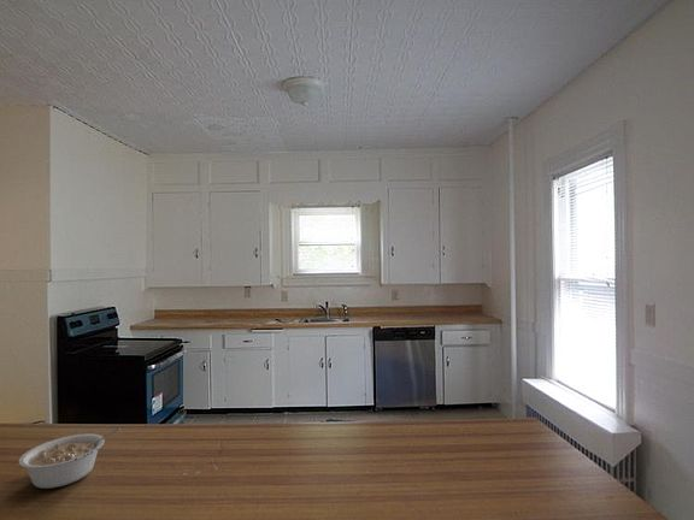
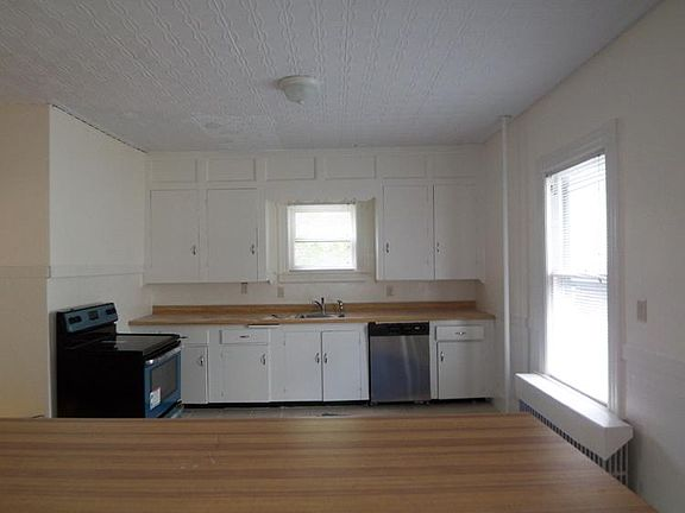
- legume [18,427,120,490]
